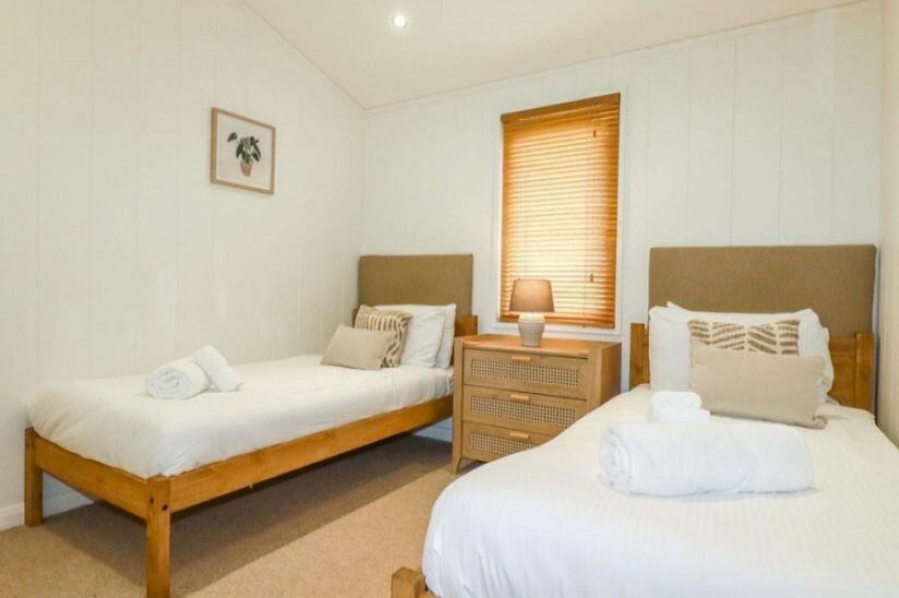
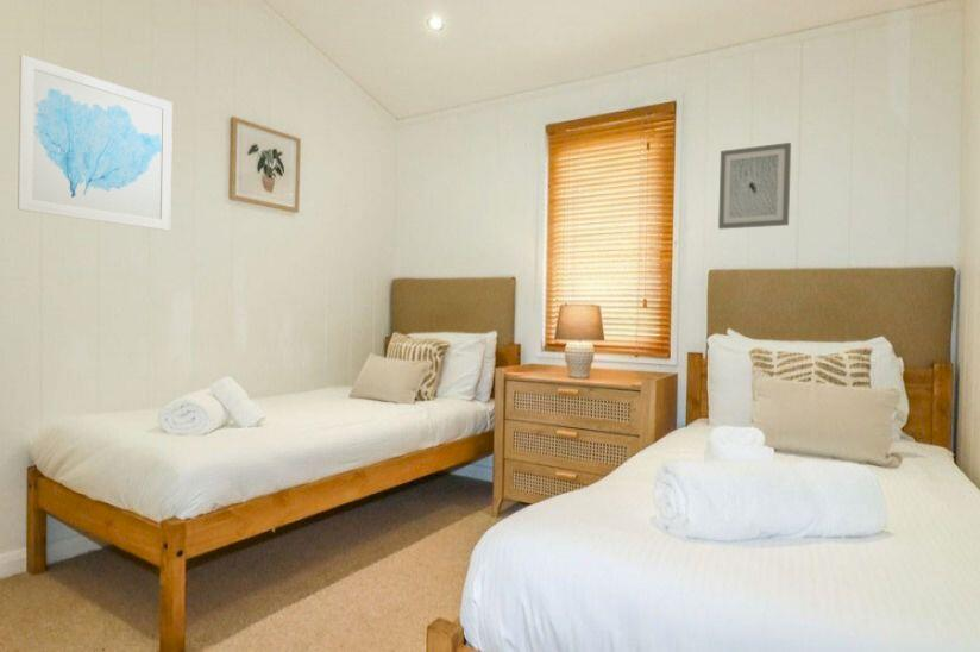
+ wall art [717,142,792,231]
+ wall art [17,54,174,232]
